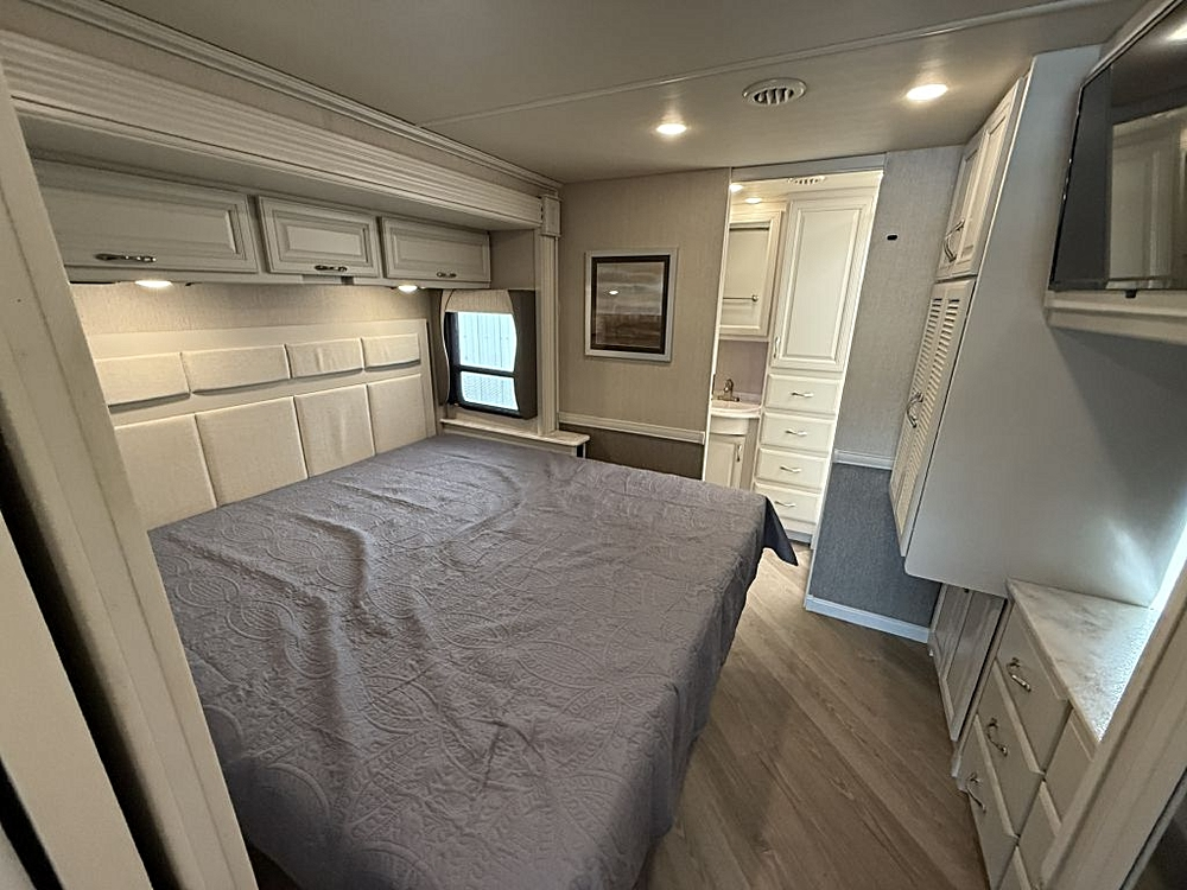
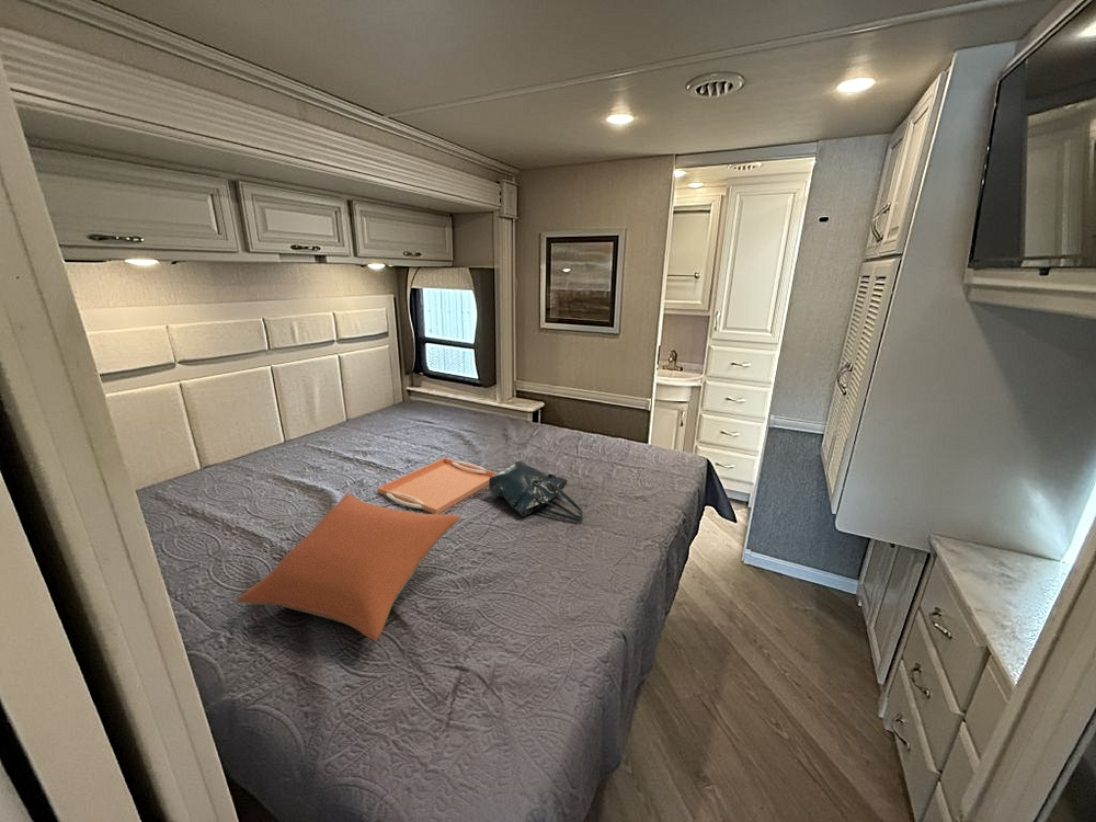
+ tote bag [488,460,584,523]
+ pillow [237,492,460,642]
+ serving tray [377,457,498,514]
